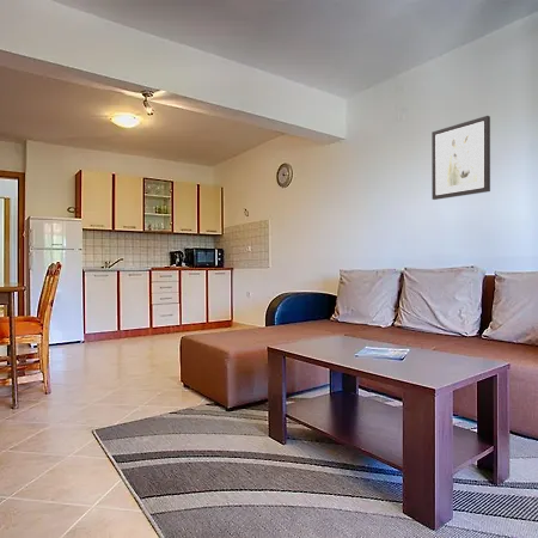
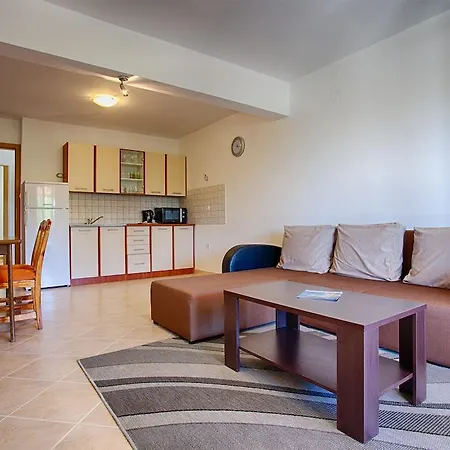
- wall art [430,115,491,201]
